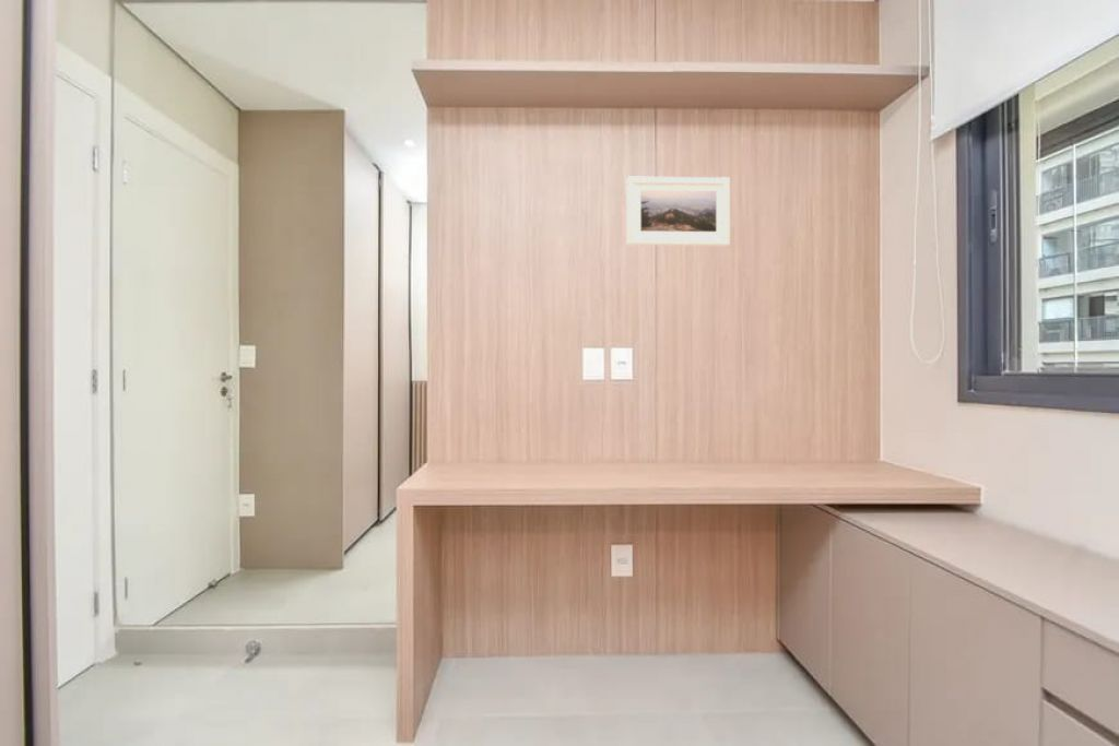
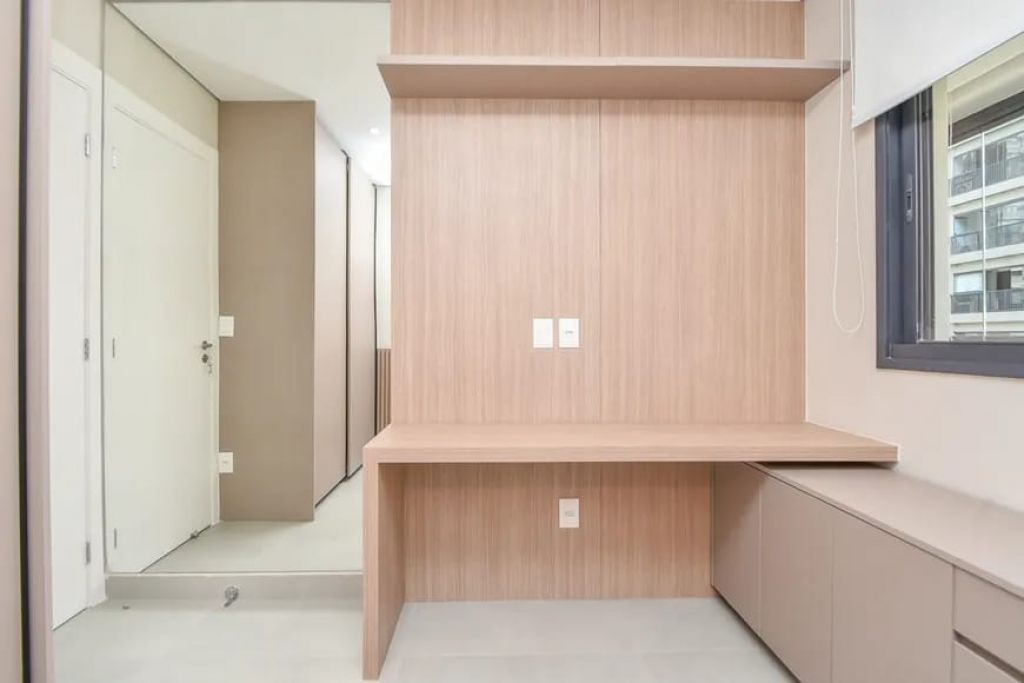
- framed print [626,176,731,247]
